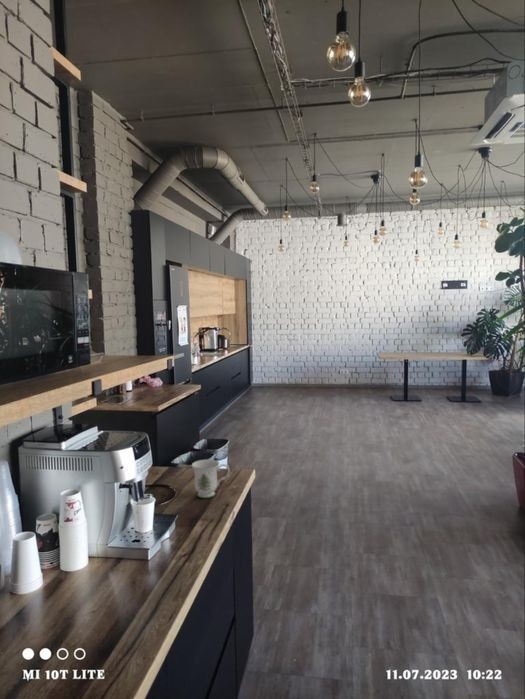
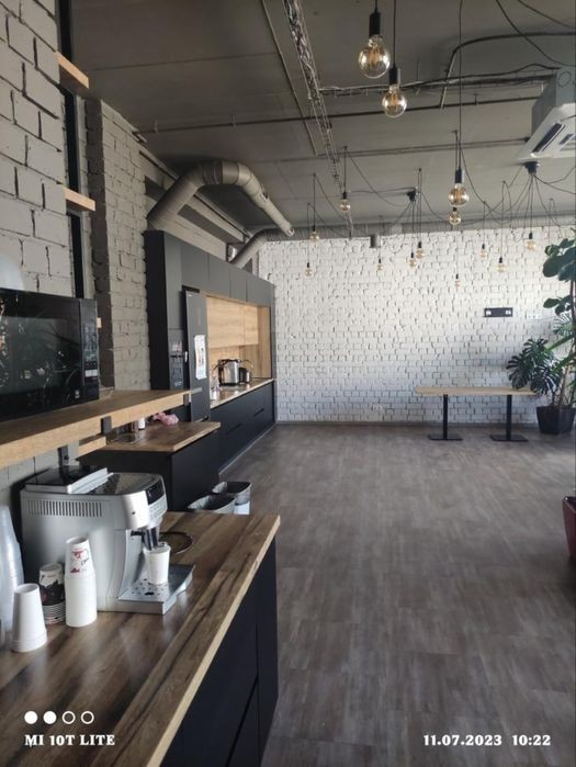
- mug [191,458,231,499]
